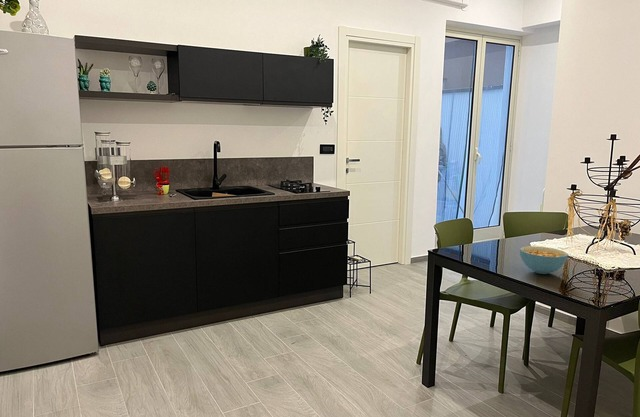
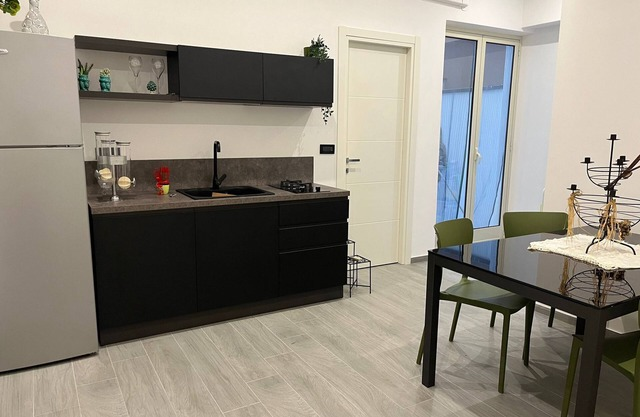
- cereal bowl [519,245,569,275]
